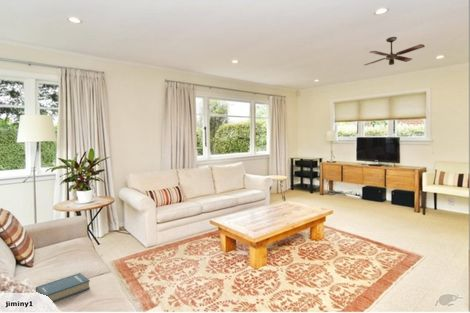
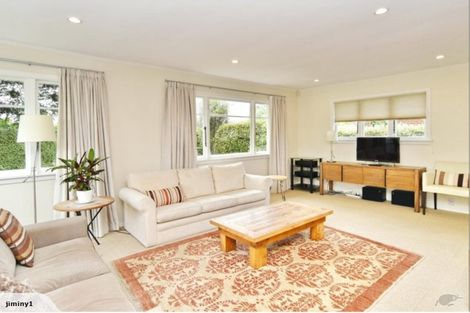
- ceiling fan [364,36,426,66]
- book [35,272,91,303]
